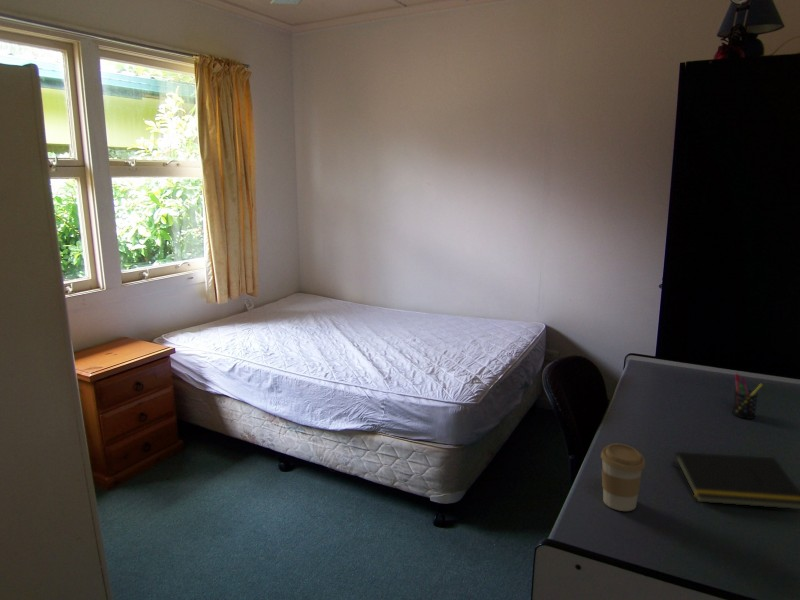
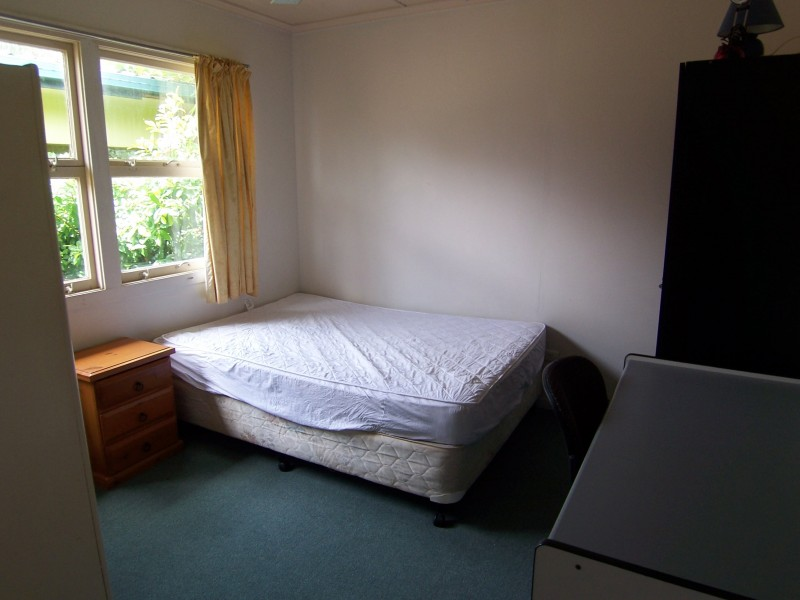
- coffee cup [600,442,646,512]
- notepad [672,451,800,510]
- pen holder [731,373,764,420]
